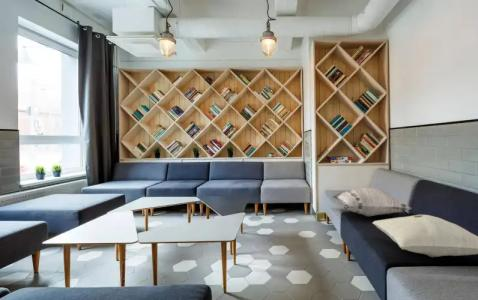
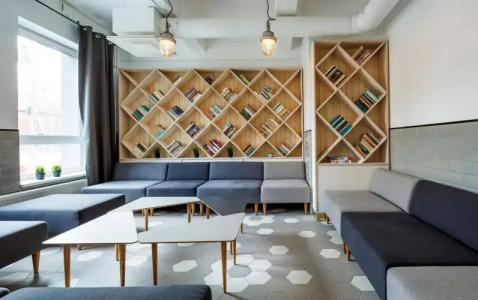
- decorative pillow [332,187,413,217]
- cushion [372,214,478,258]
